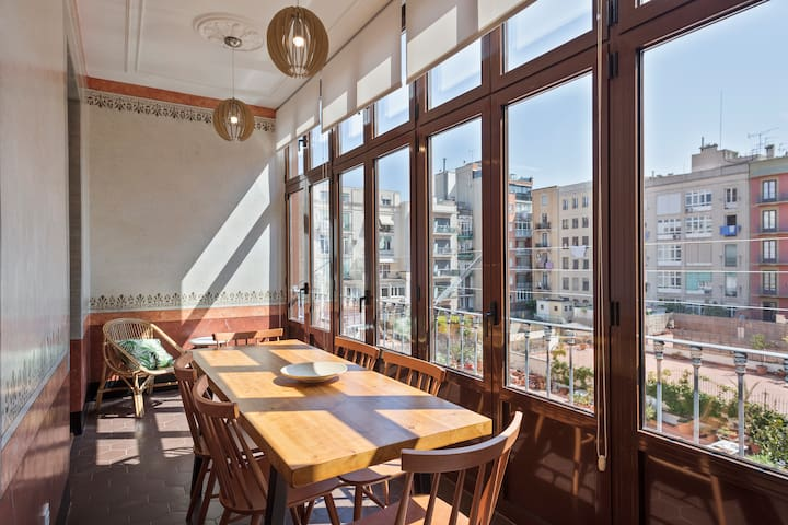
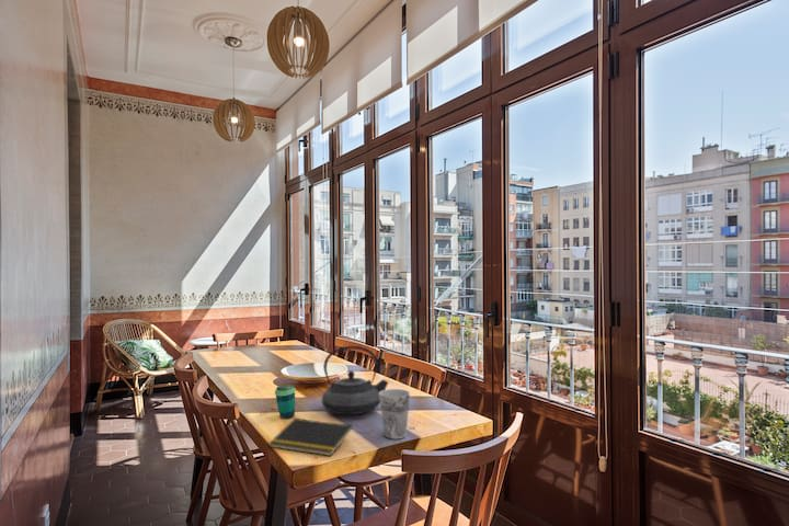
+ cup [274,384,297,420]
+ cup [379,388,411,441]
+ notepad [267,418,354,457]
+ teapot [321,345,389,415]
